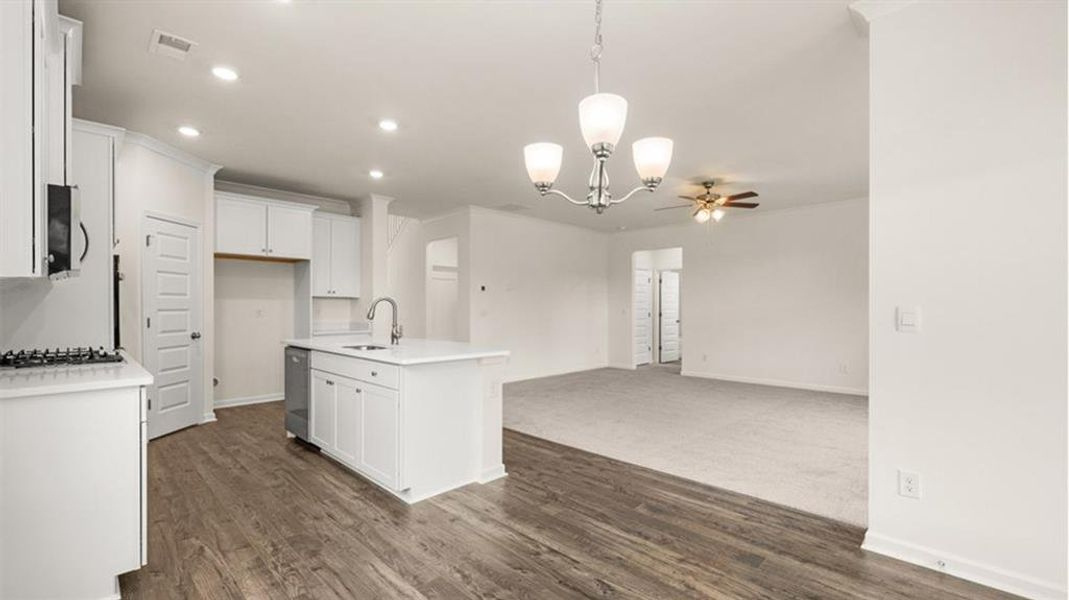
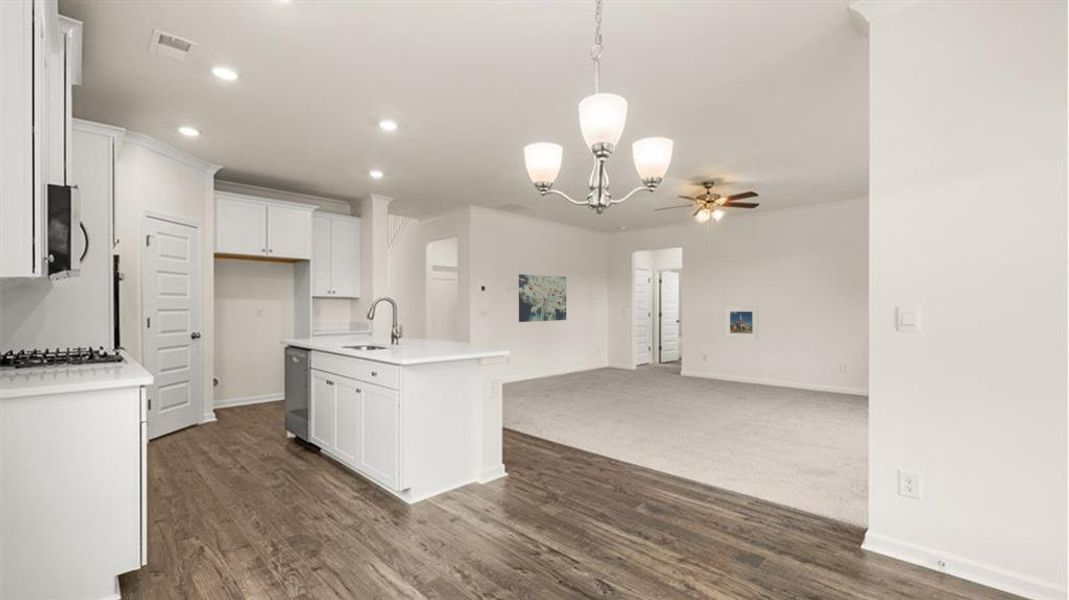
+ wall art [518,273,567,323]
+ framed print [724,305,759,340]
